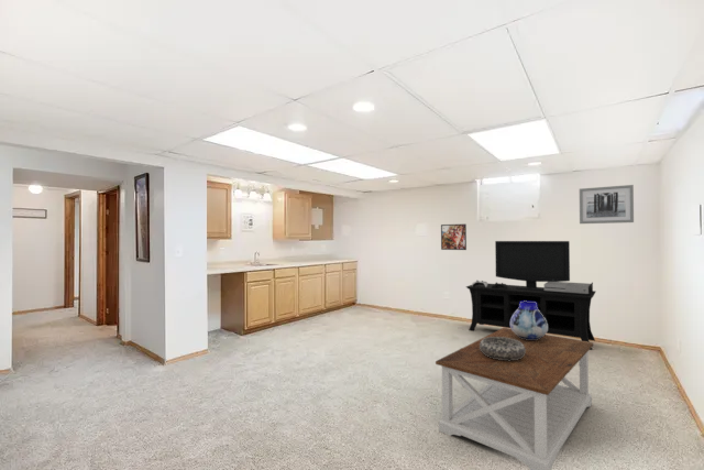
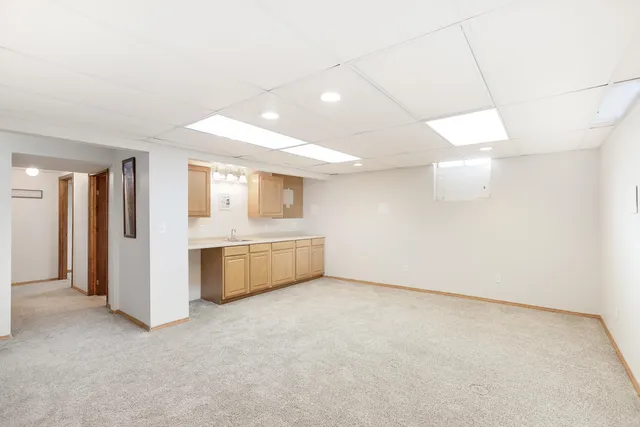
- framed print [440,223,468,251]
- vase [509,300,548,340]
- decorative bowl [480,337,526,361]
- coffee table [435,327,594,470]
- media console [465,240,596,350]
- wall art [579,184,635,225]
